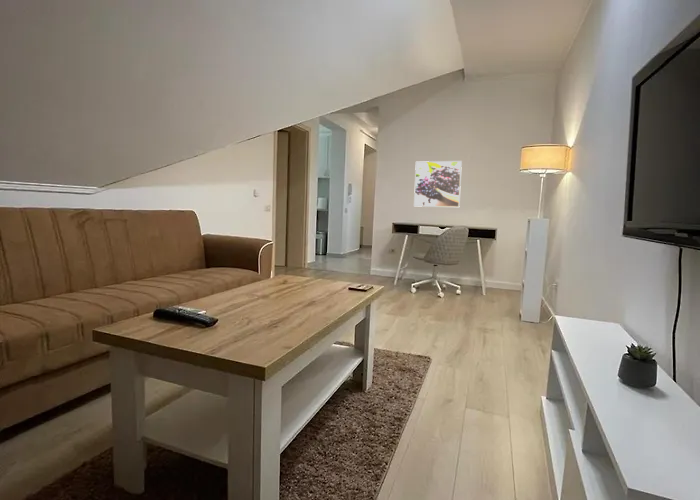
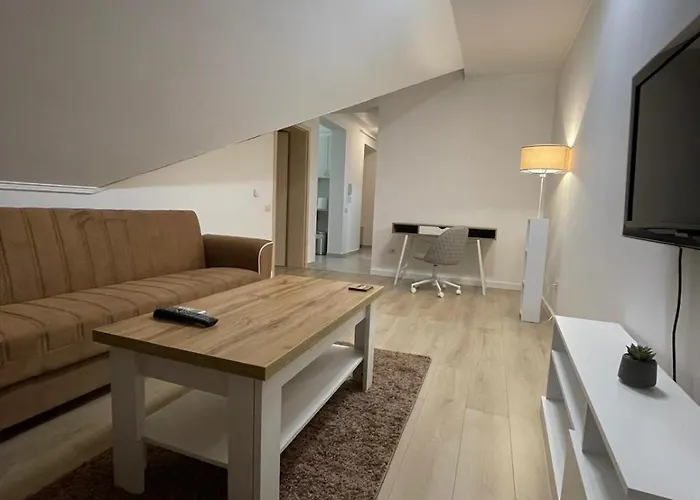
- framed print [413,160,463,208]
